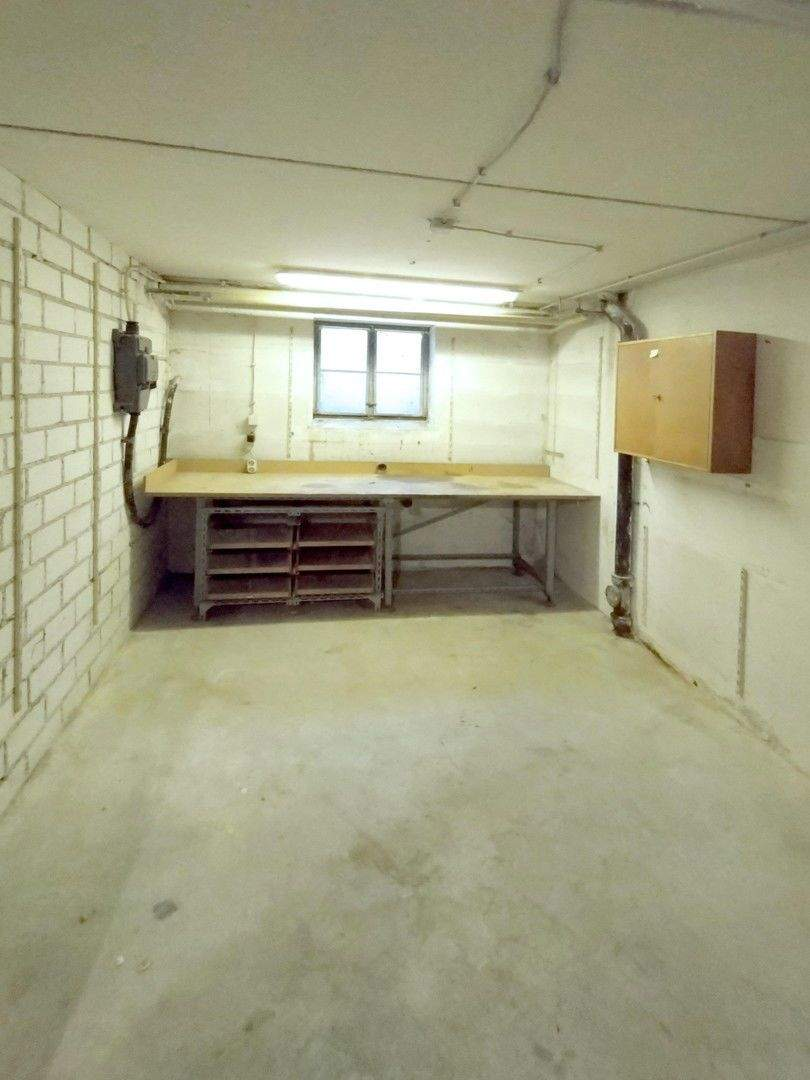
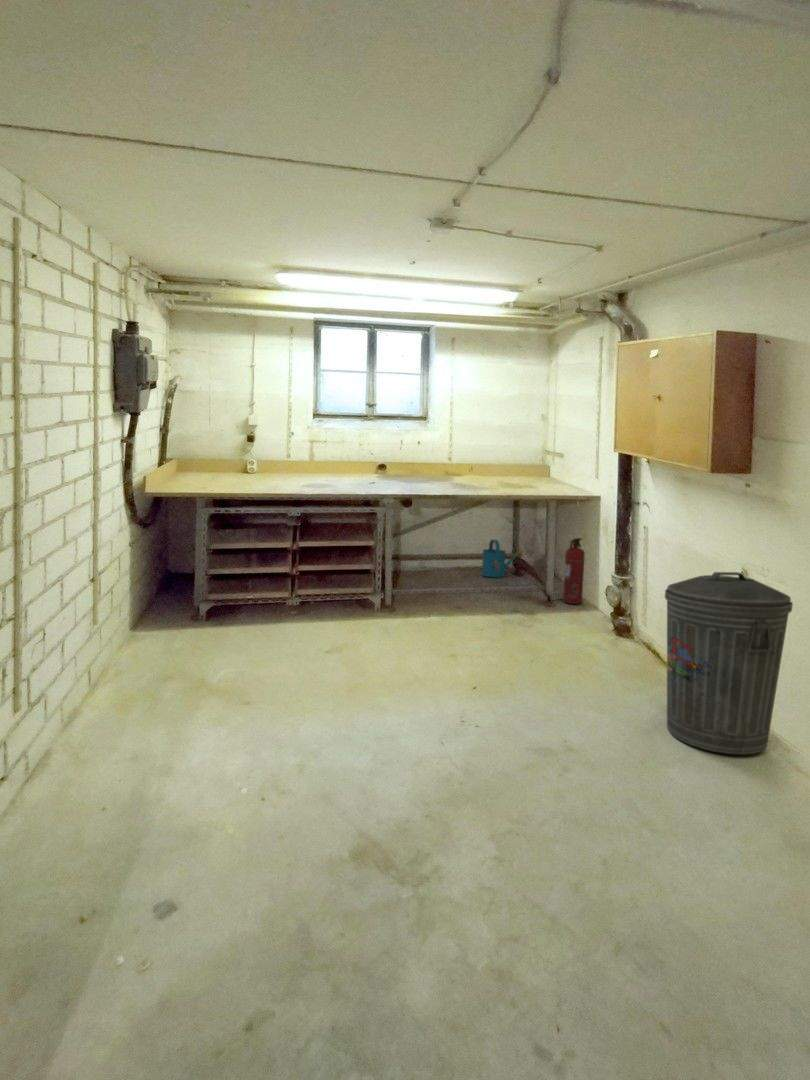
+ trash can [664,571,794,756]
+ fire extinguisher [562,537,586,605]
+ watering can [481,538,523,578]
